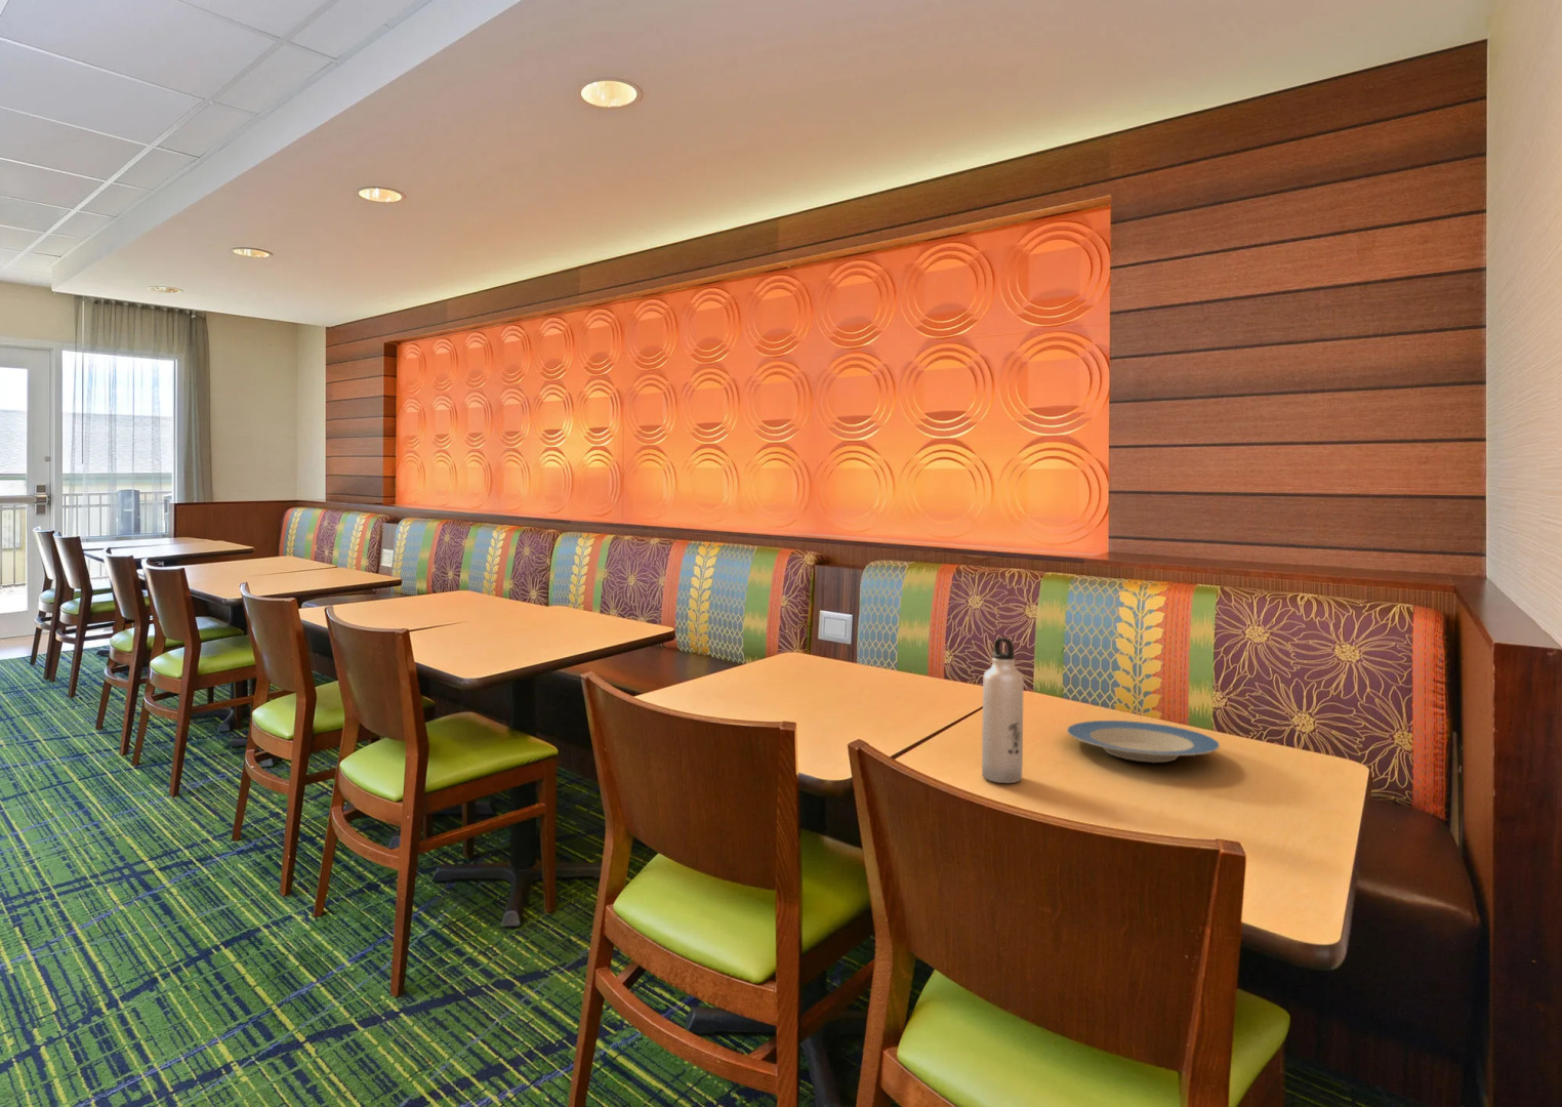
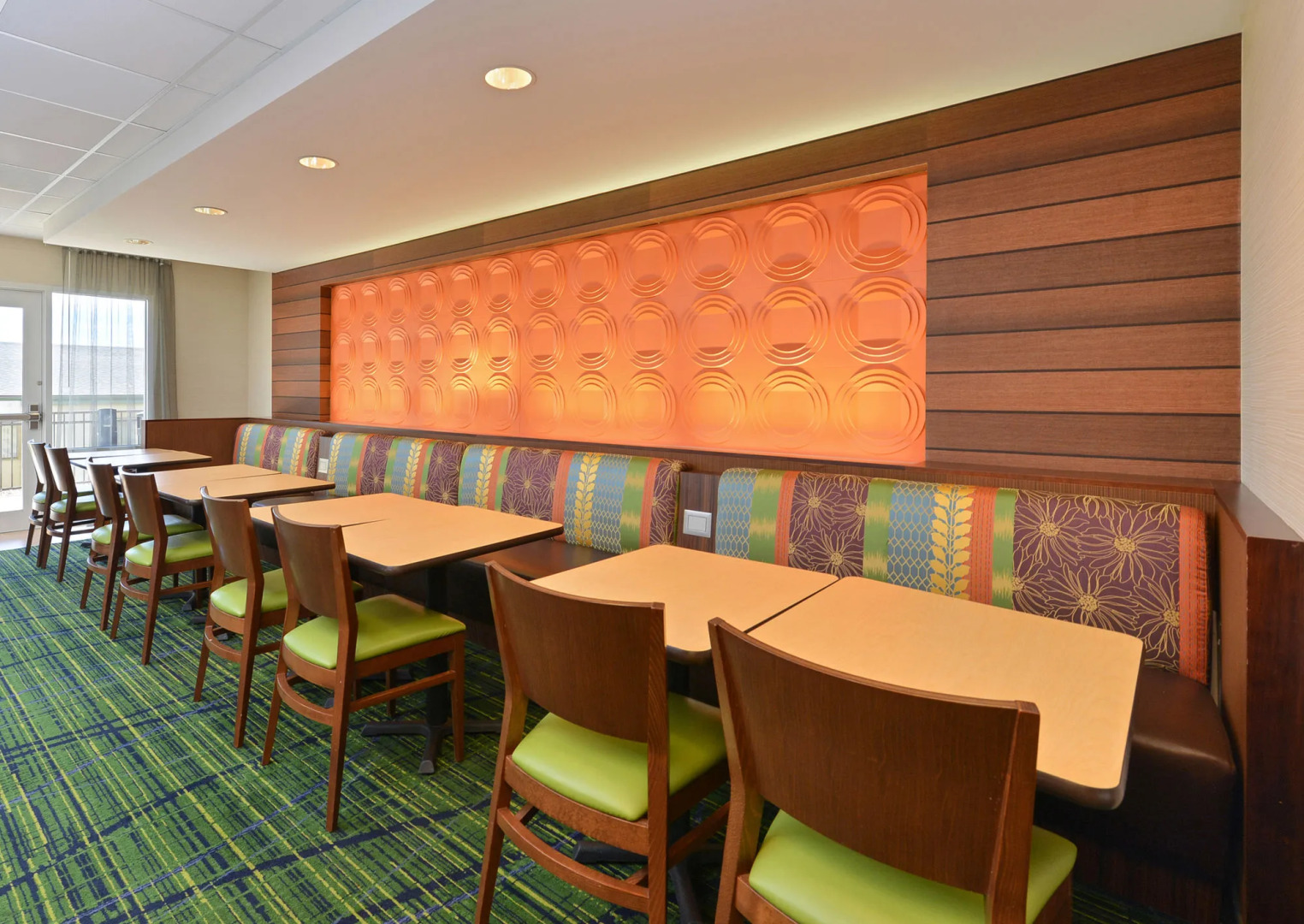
- plate [1066,720,1221,763]
- water bottle [981,636,1025,785]
